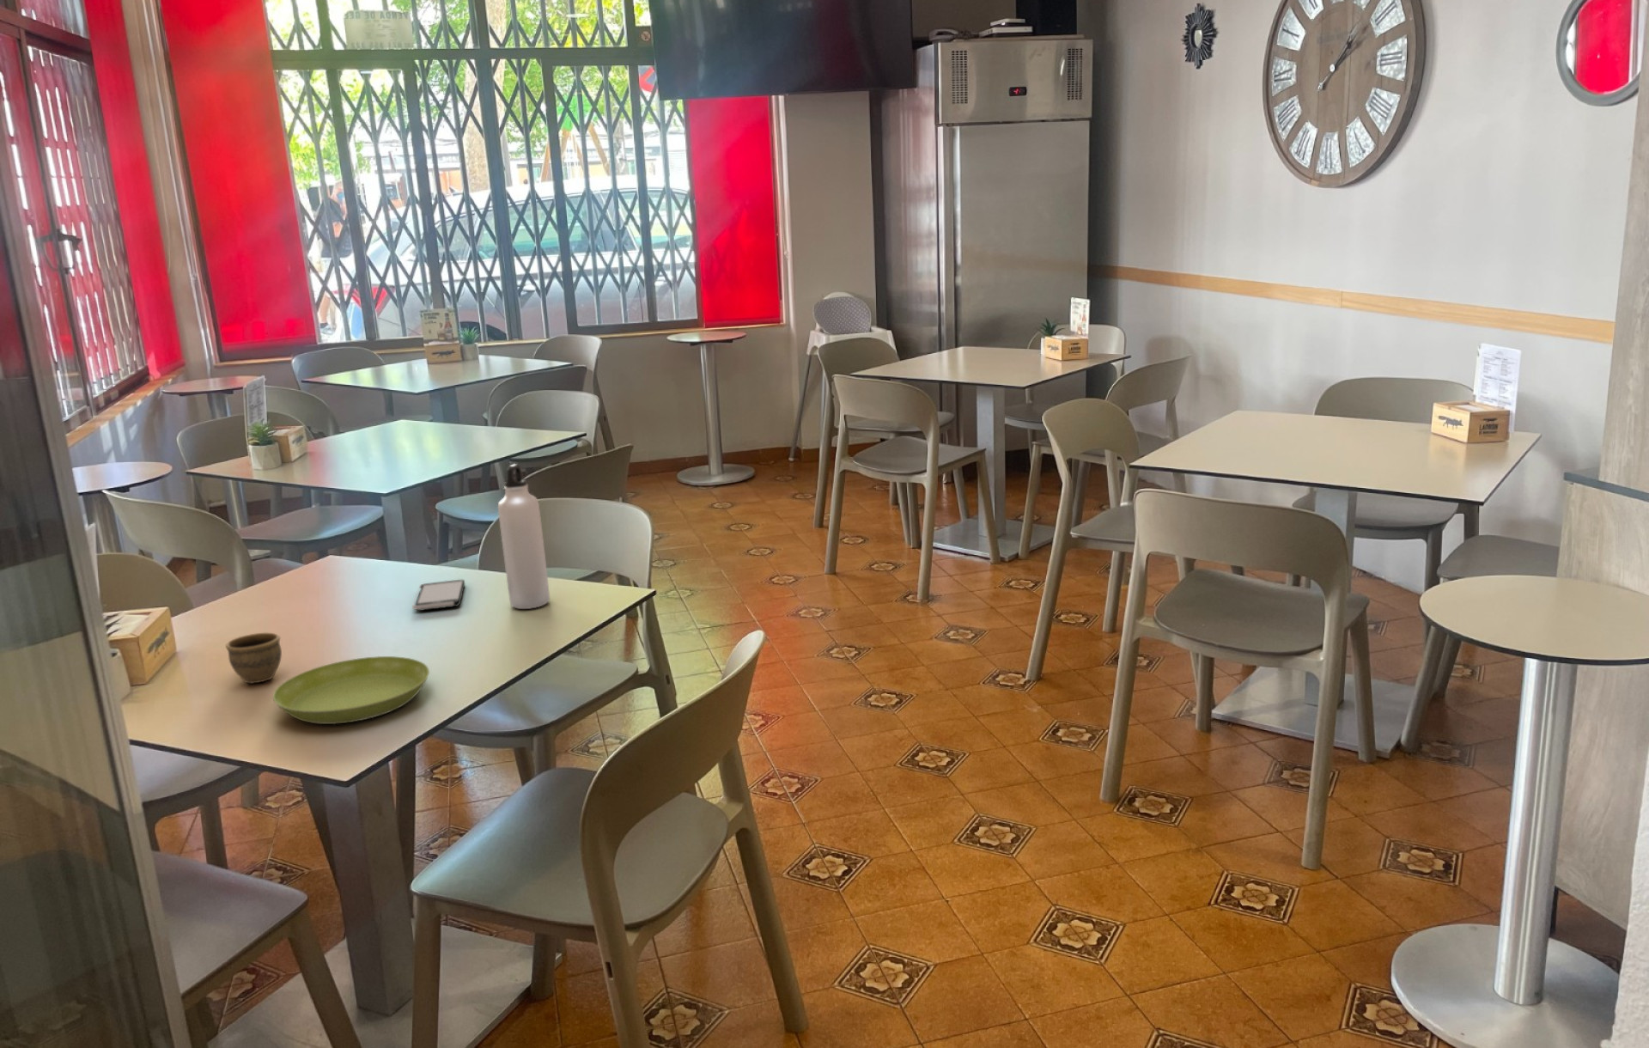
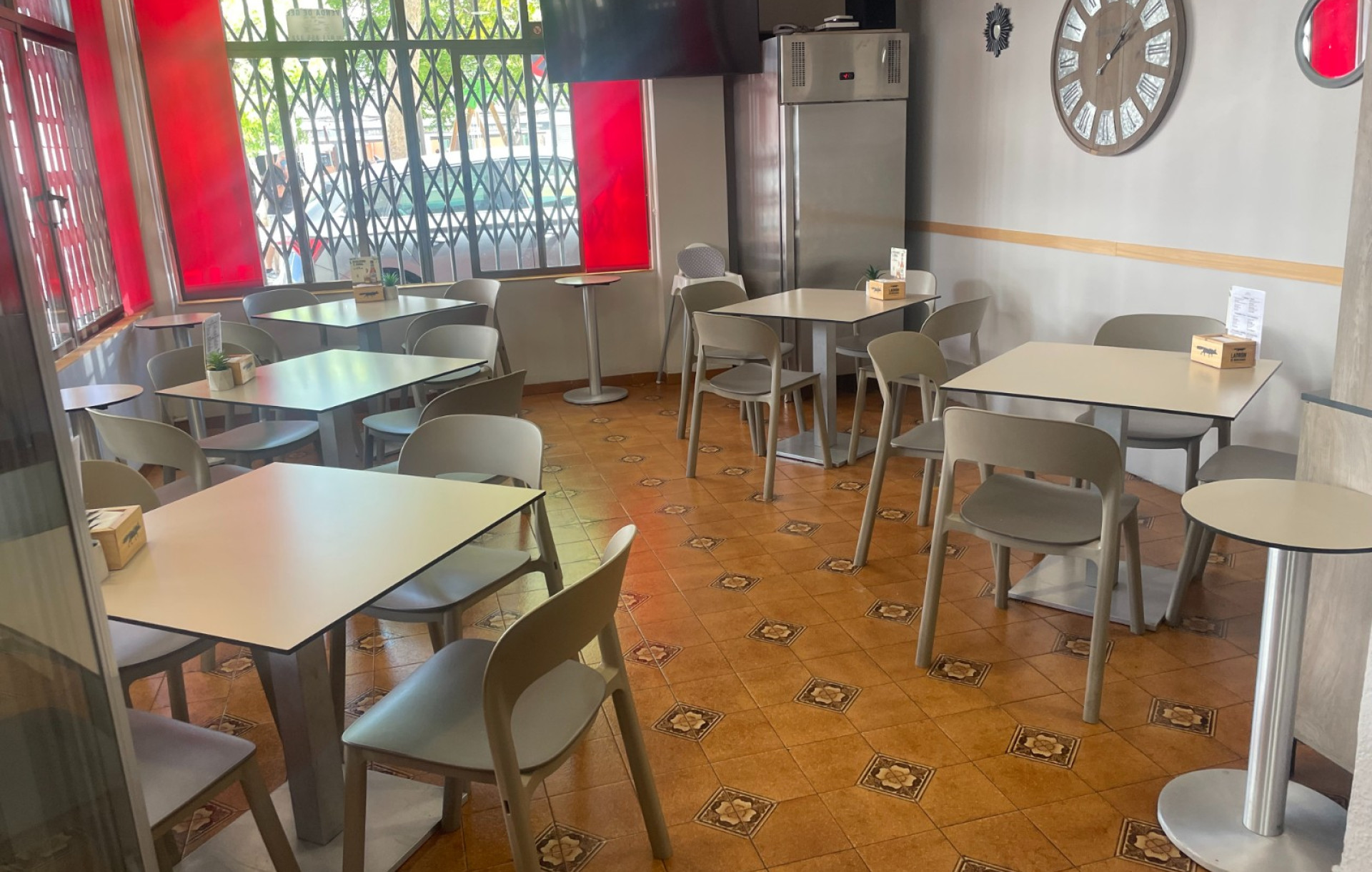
- cup [225,632,282,684]
- saucer [272,655,430,725]
- smartphone [411,579,465,612]
- water bottle [498,463,550,609]
